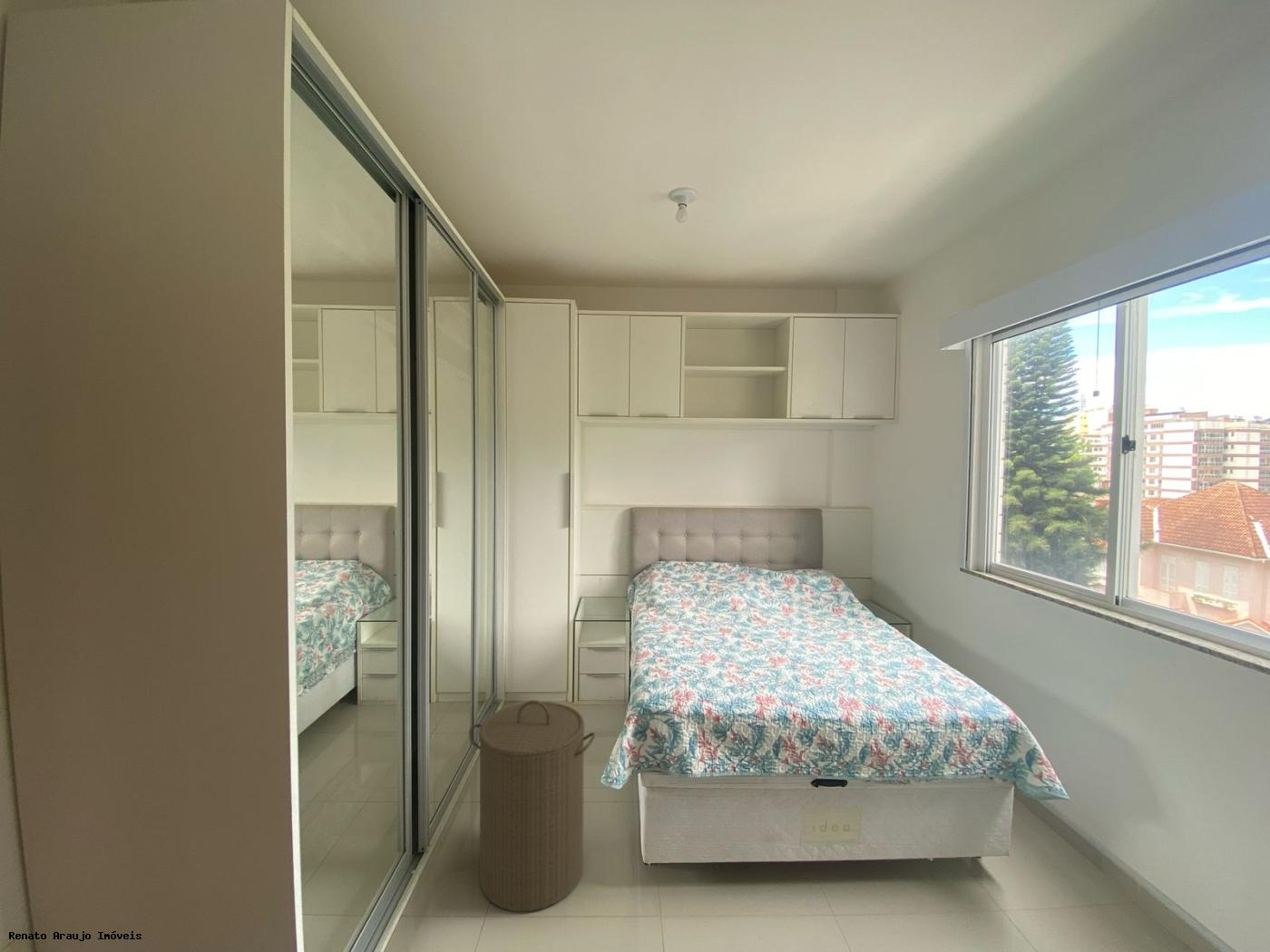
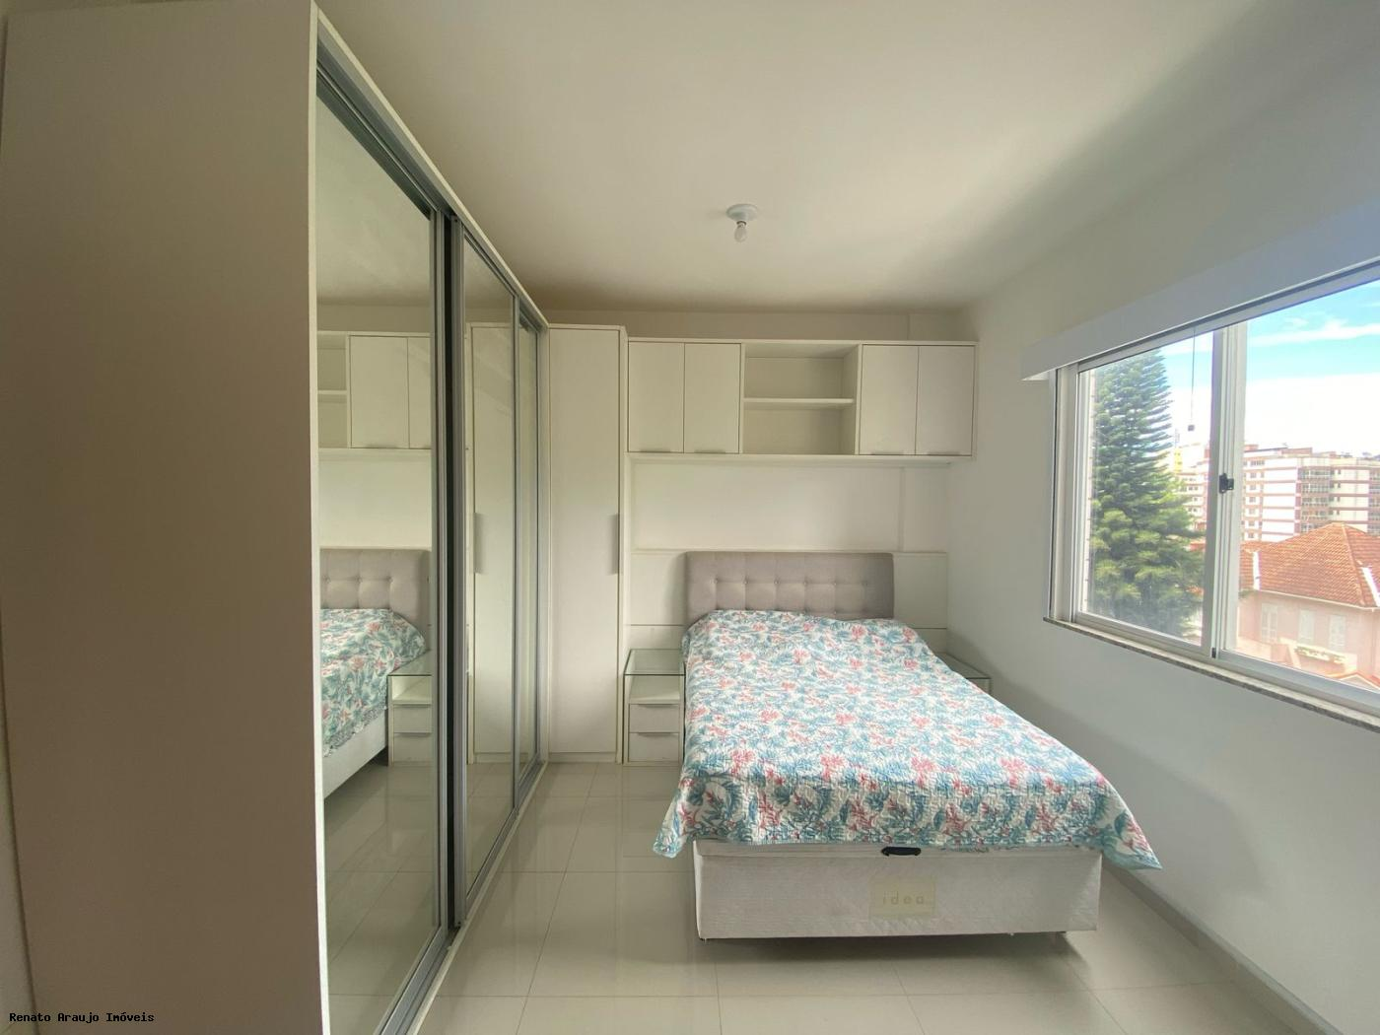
- laundry hamper [468,699,596,912]
